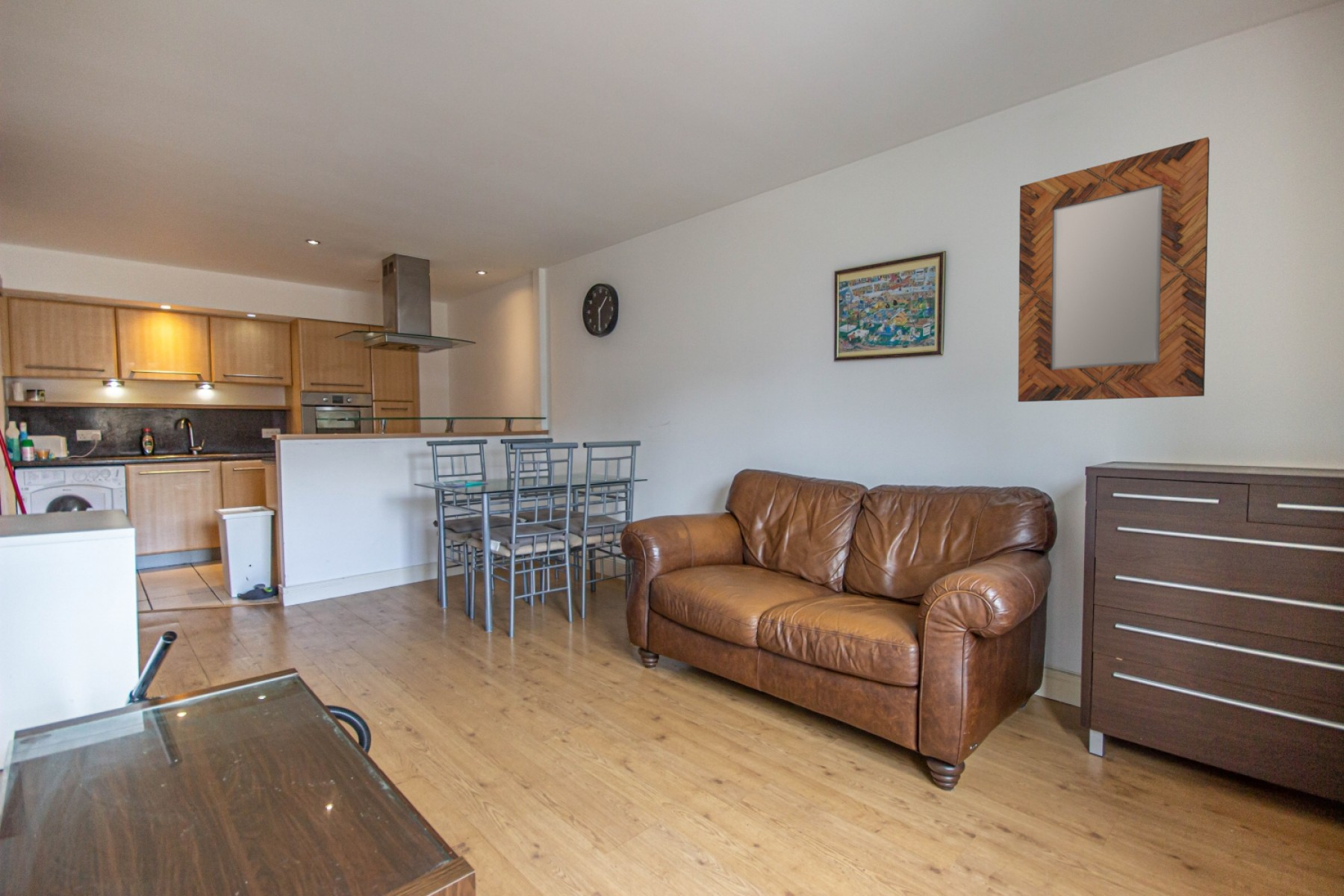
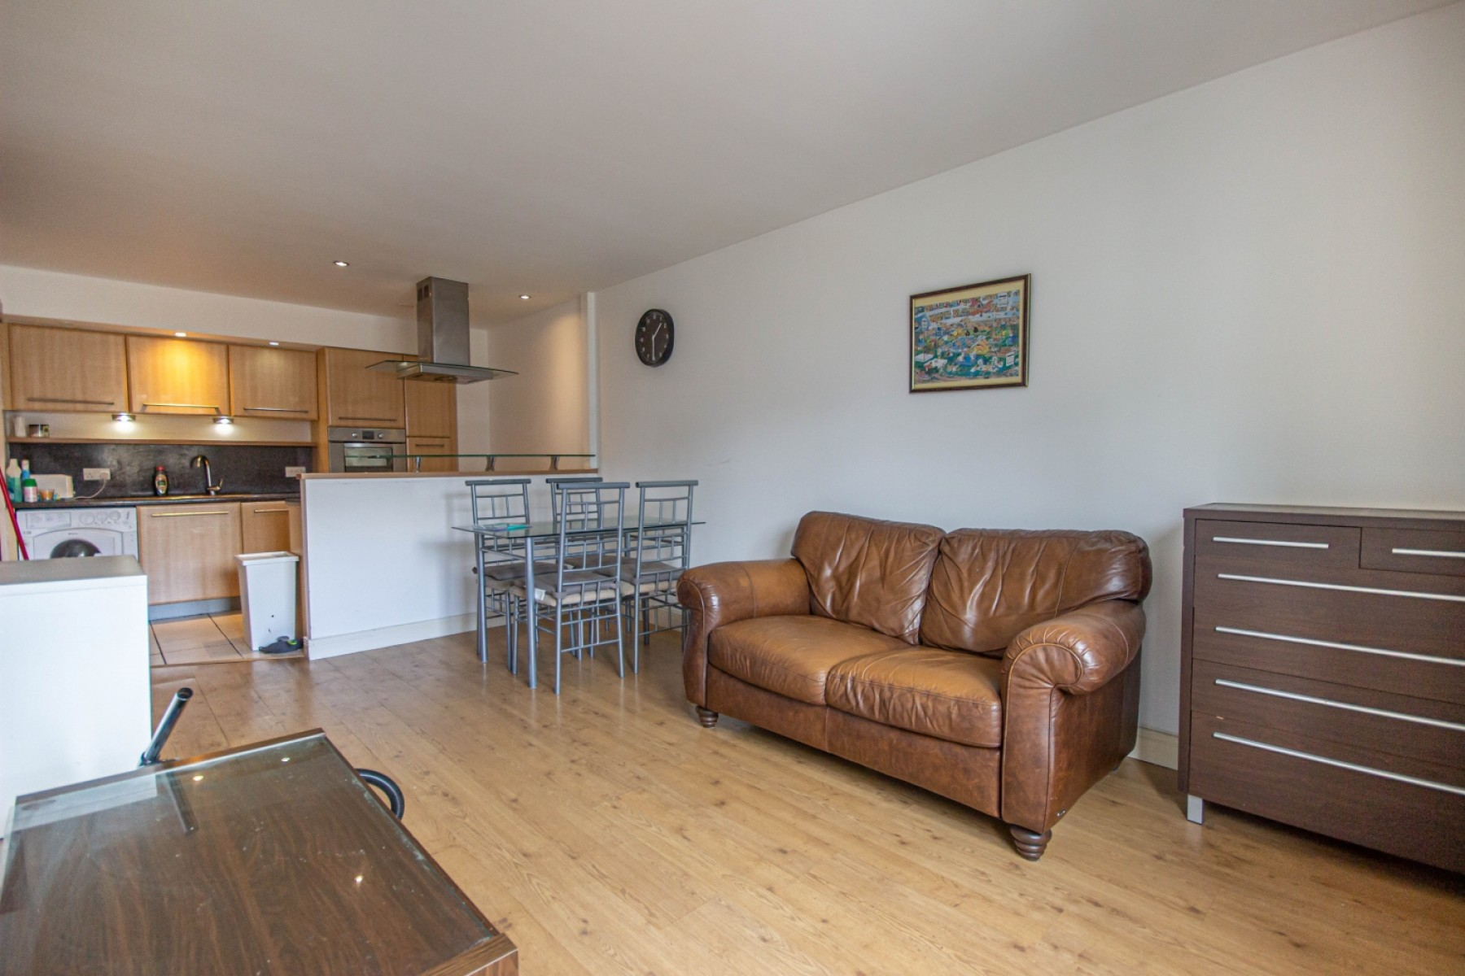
- home mirror [1017,136,1210,402]
